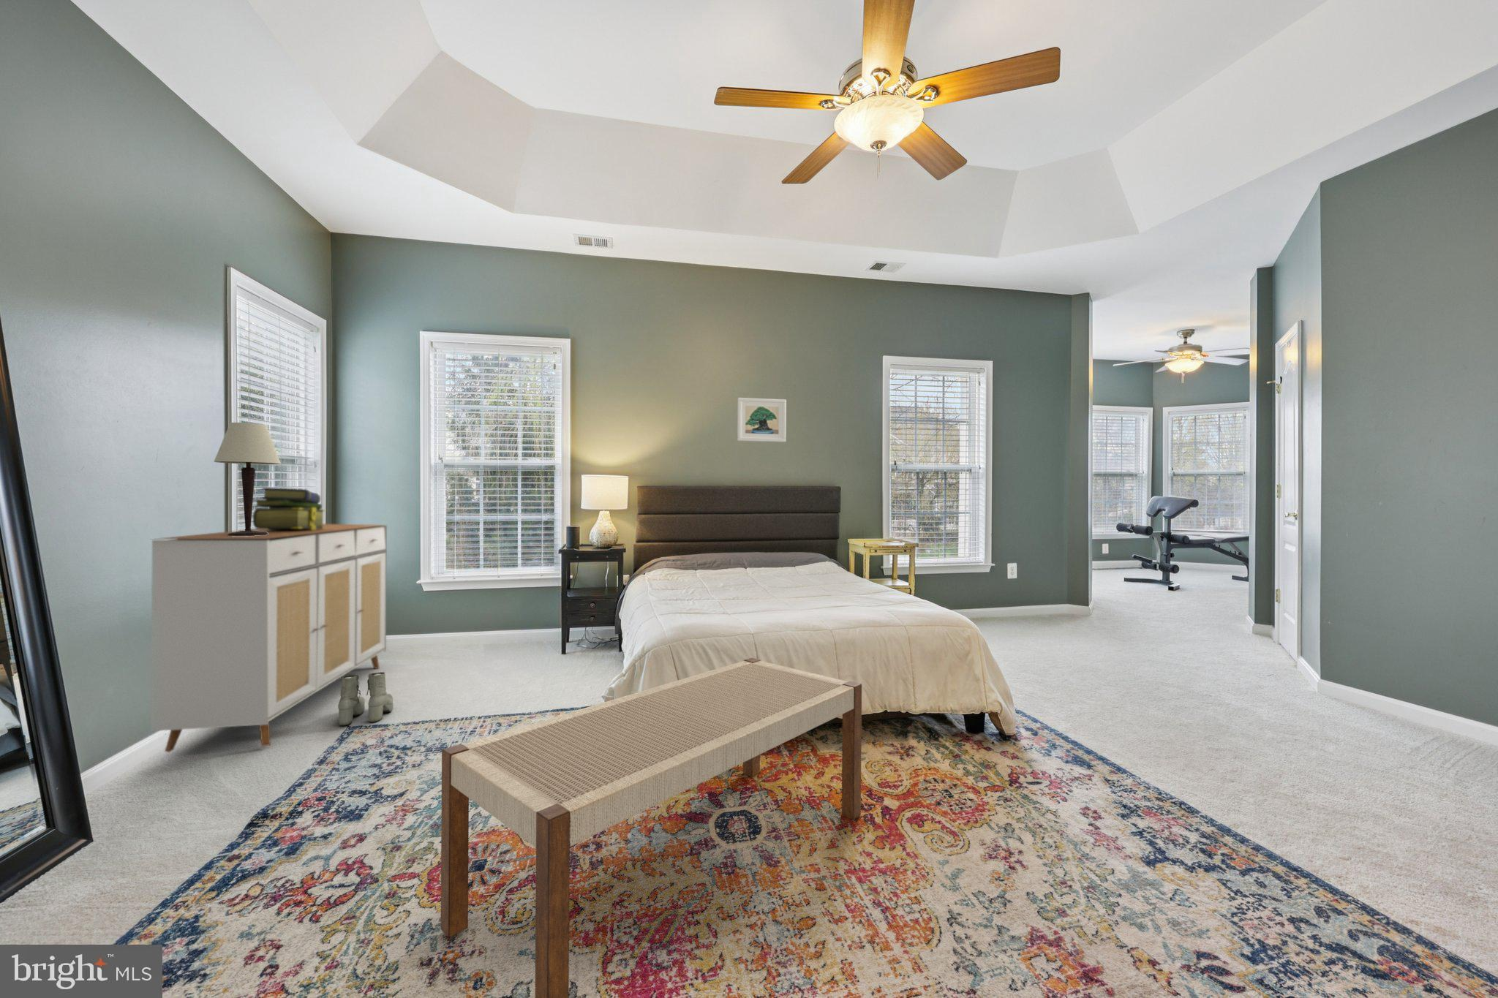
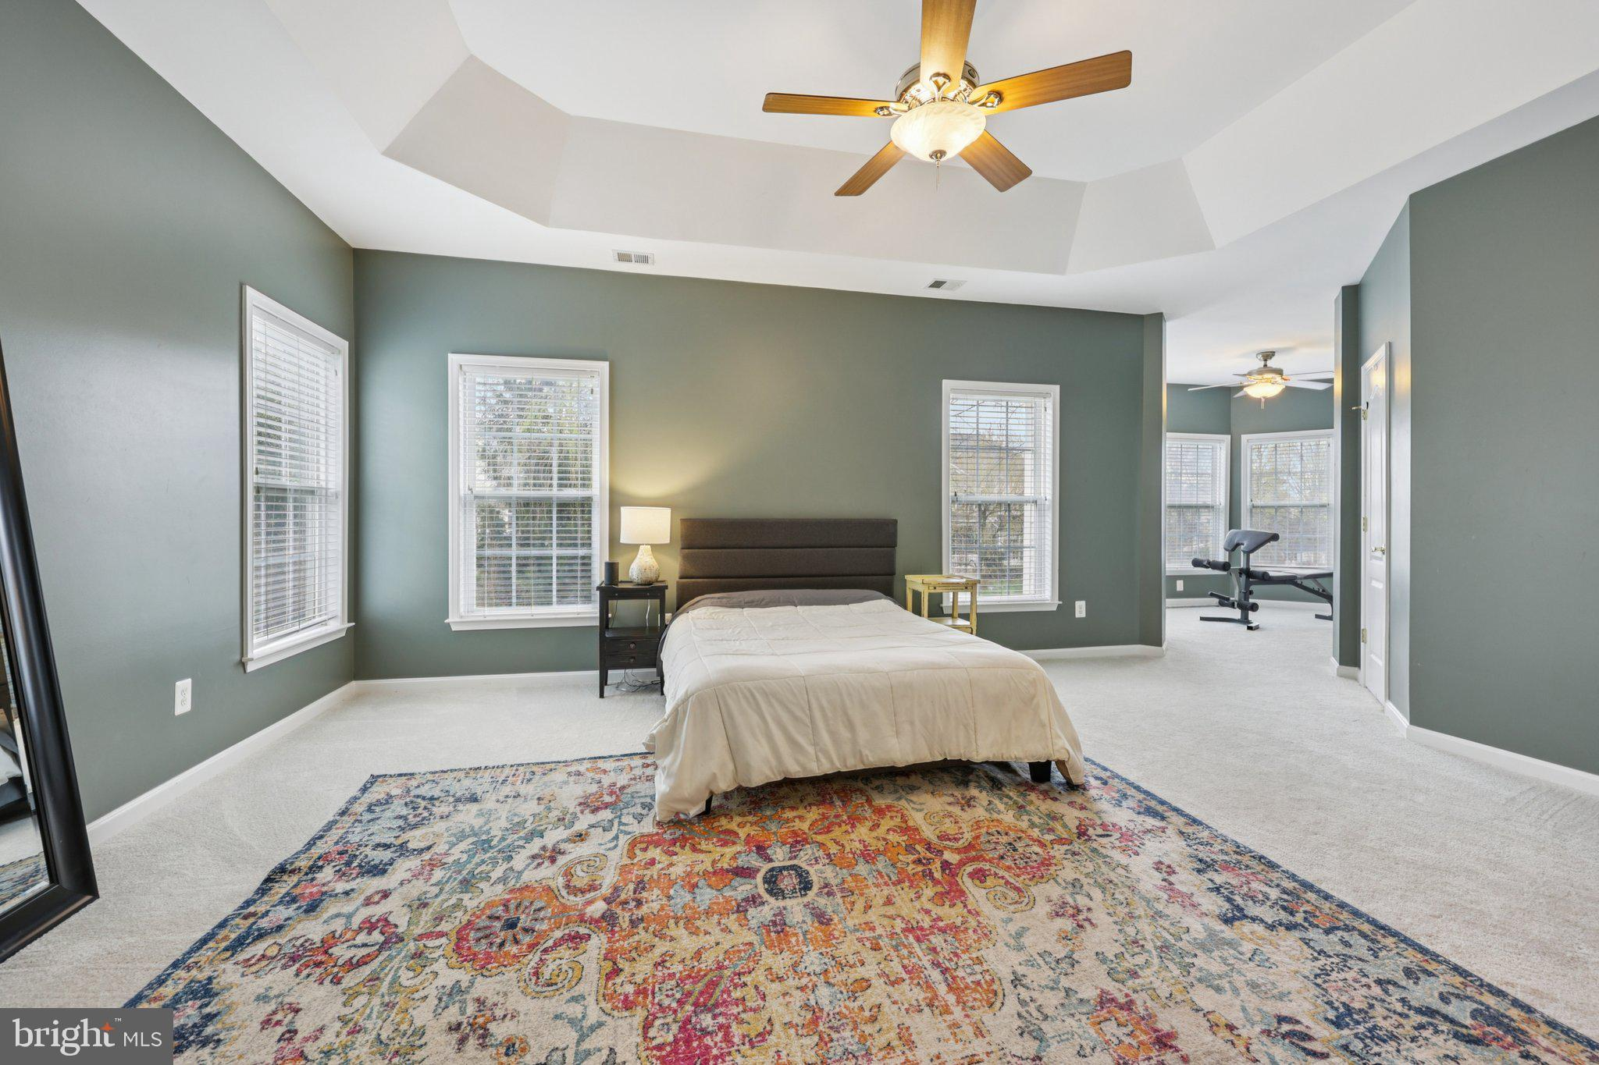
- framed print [736,397,787,443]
- bench [440,657,862,998]
- table lamp [214,422,282,536]
- sideboard [148,522,388,753]
- boots [337,672,393,726]
- stack of books [253,487,326,530]
